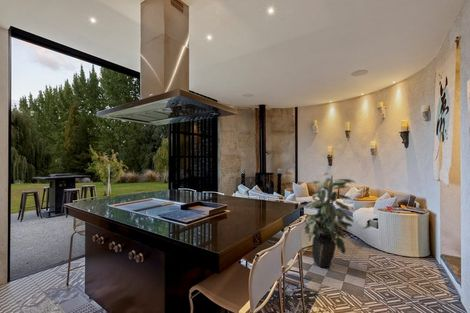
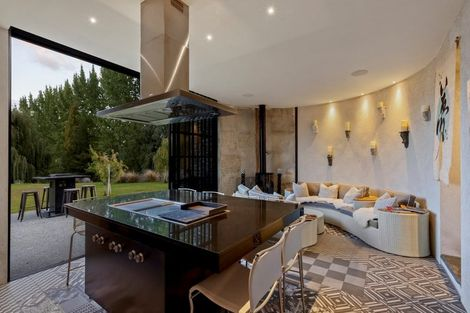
- indoor plant [303,171,356,268]
